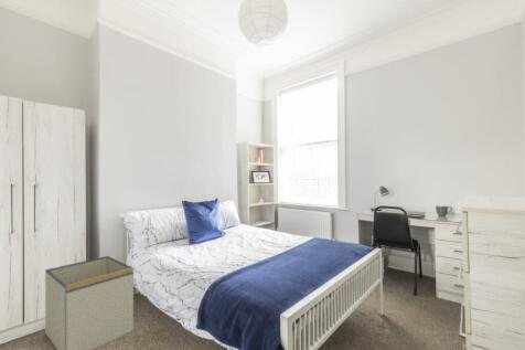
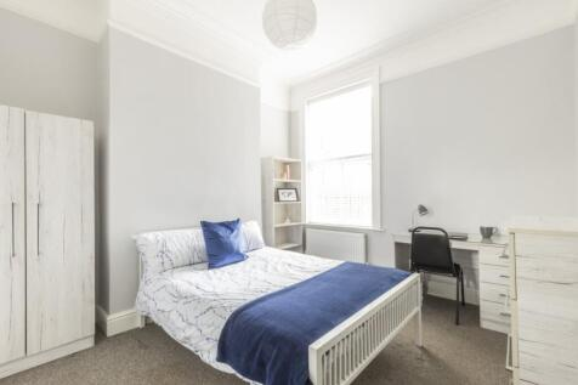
- storage bin [44,255,135,350]
